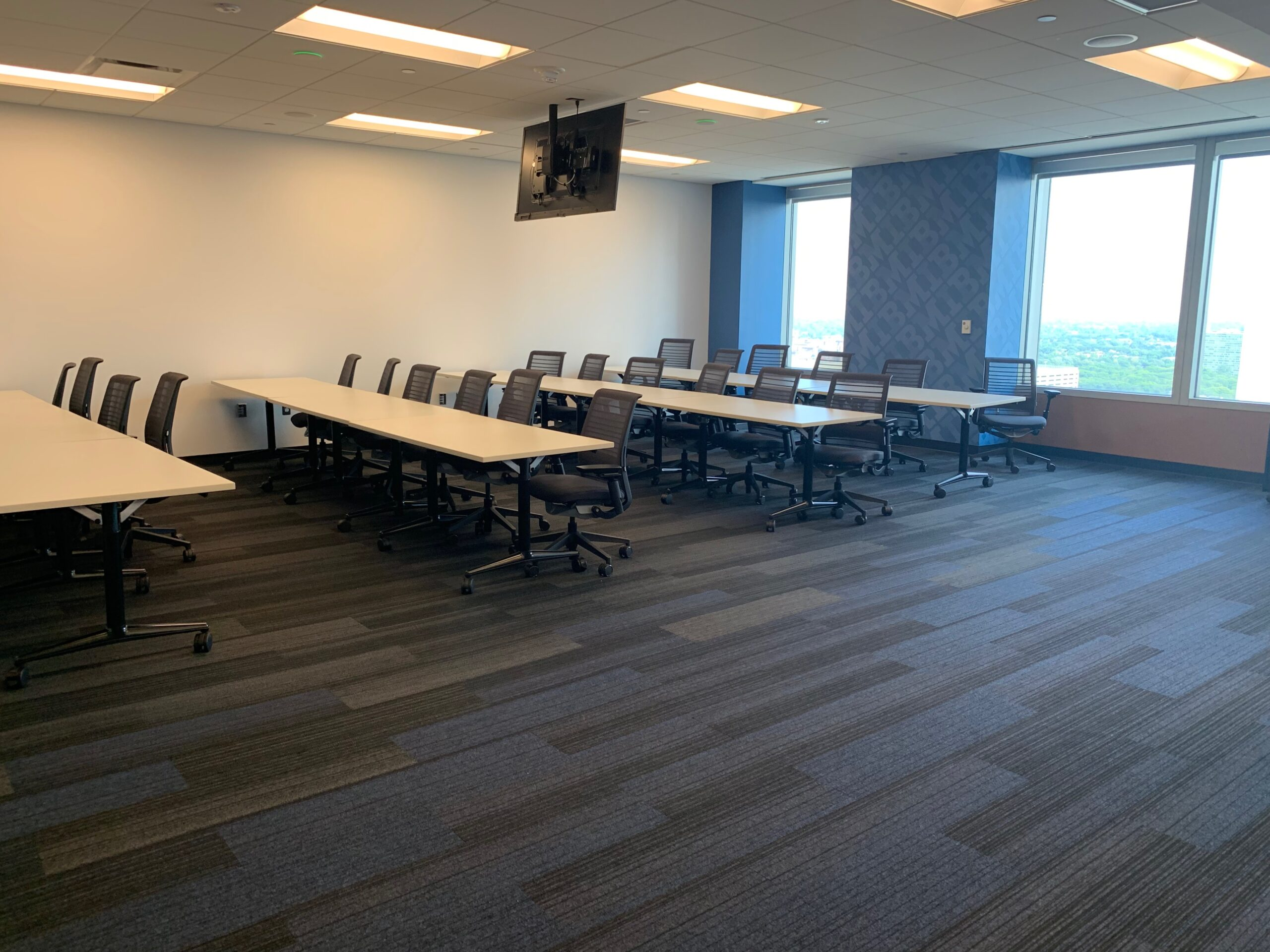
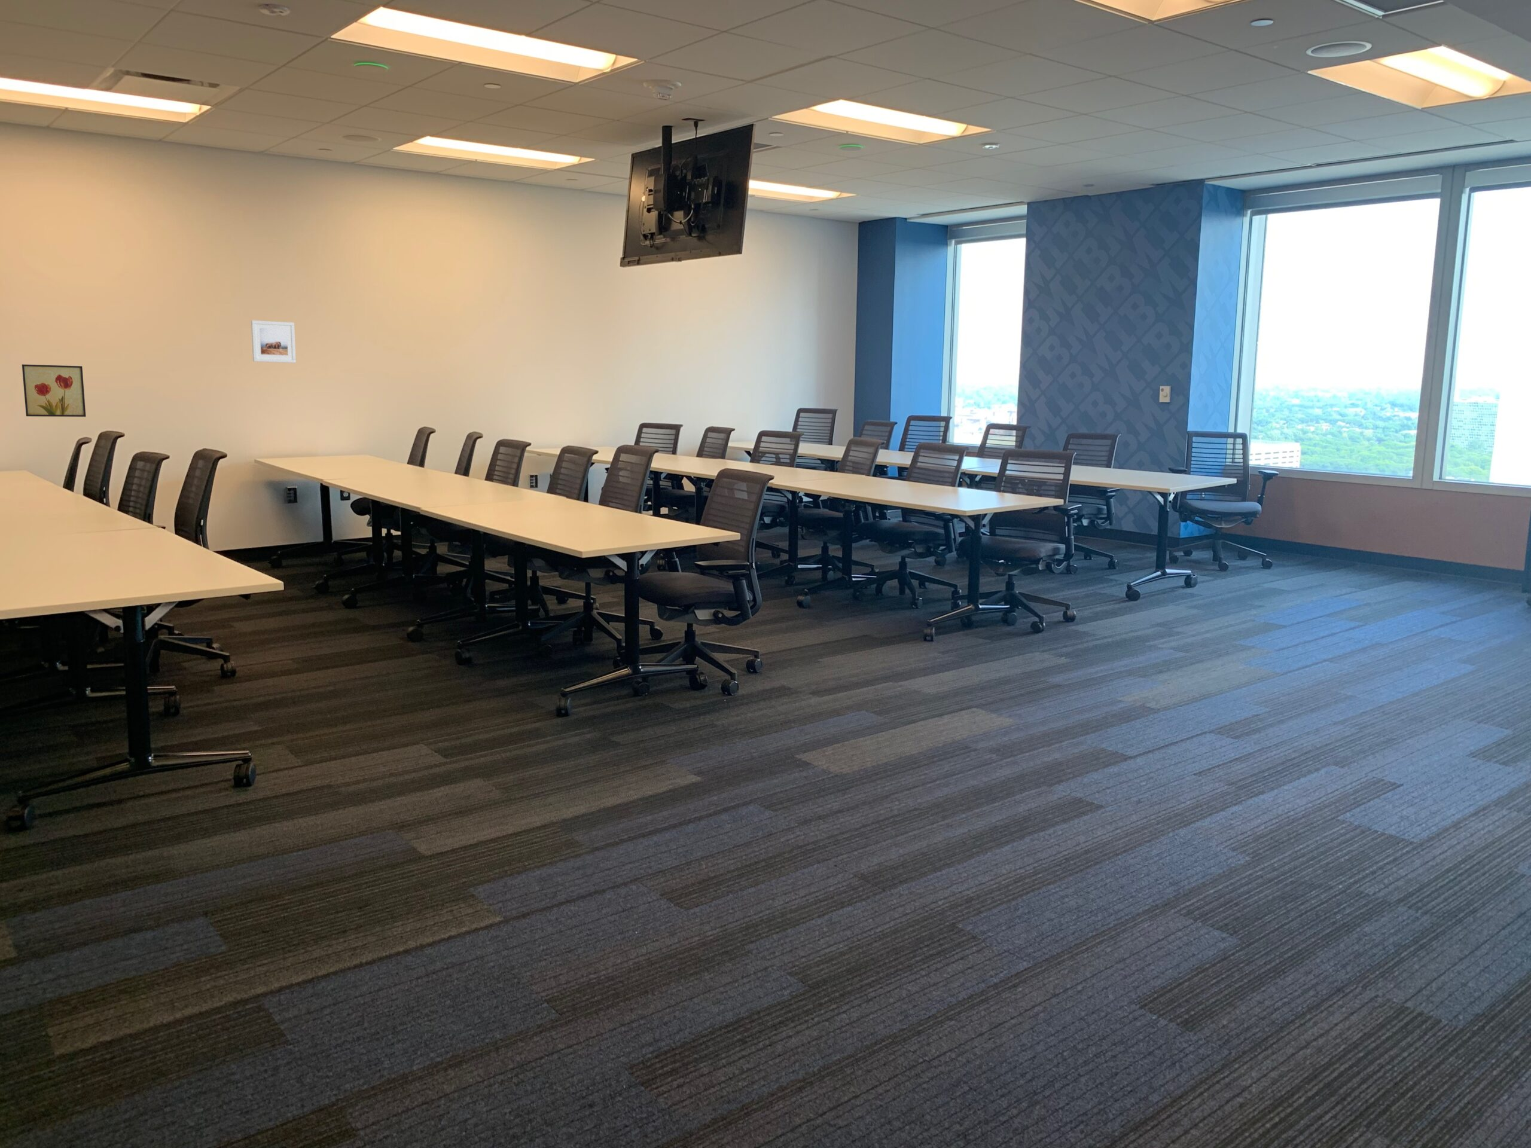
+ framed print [251,320,297,363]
+ wall art [22,363,86,417]
